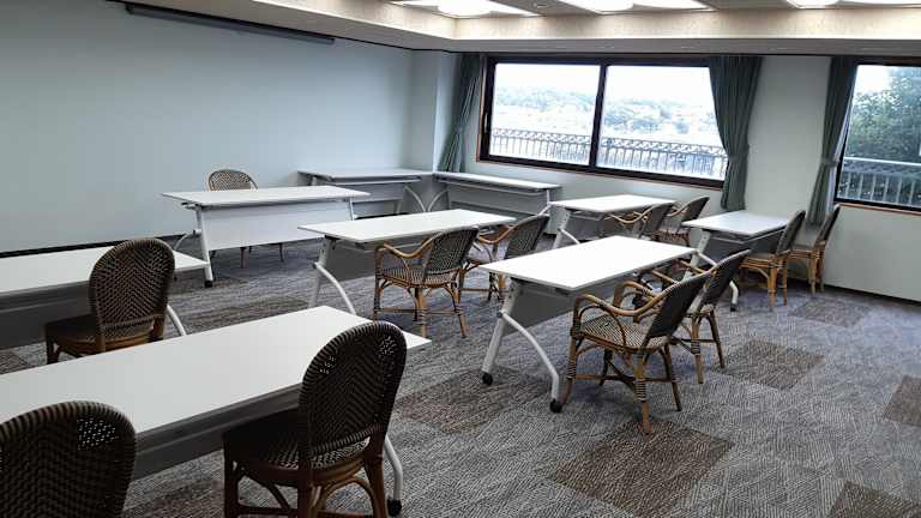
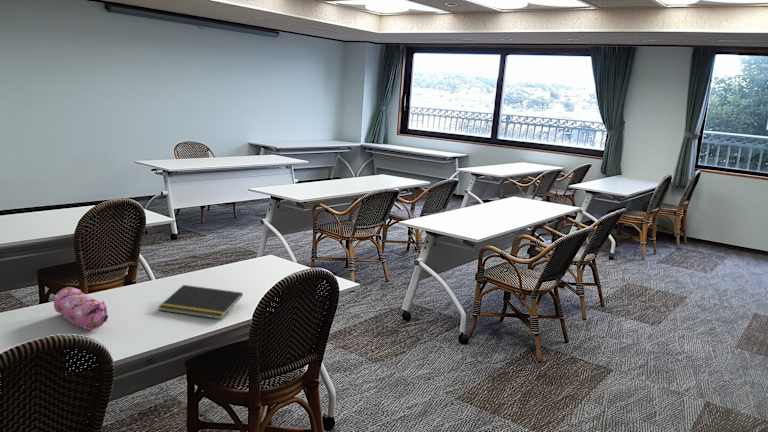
+ pencil case [53,286,109,331]
+ notepad [158,284,244,320]
